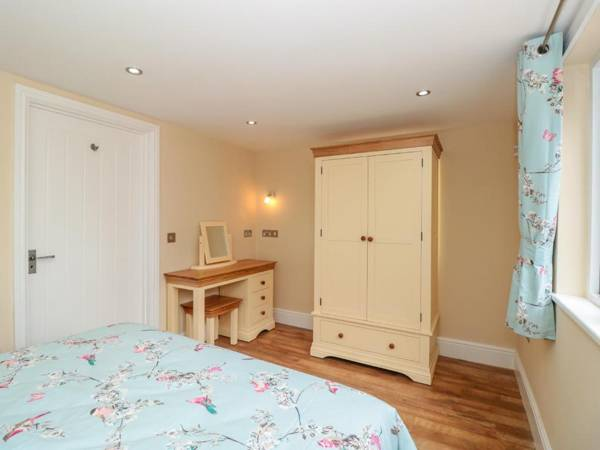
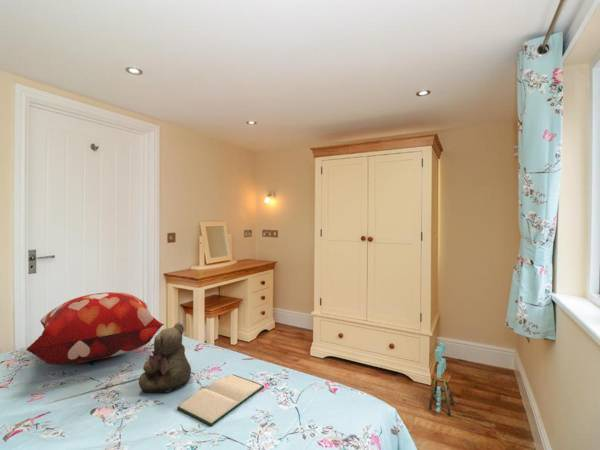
+ decorative pillow [25,291,165,366]
+ hardback book [176,373,265,427]
+ stool [428,341,455,416]
+ teddy bear [138,322,192,394]
